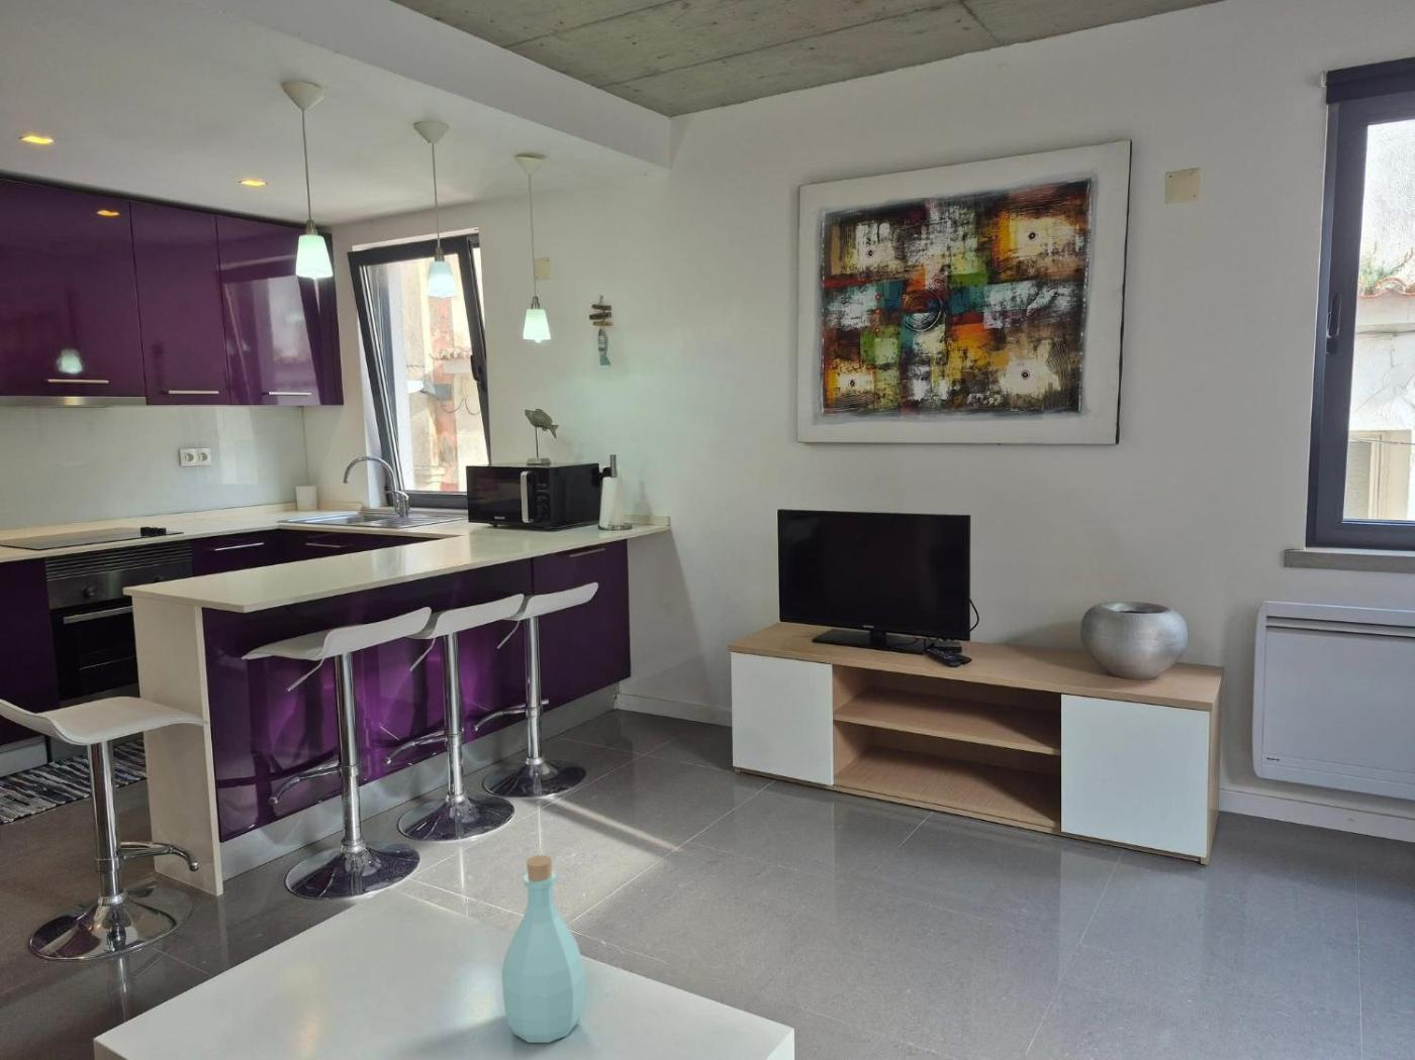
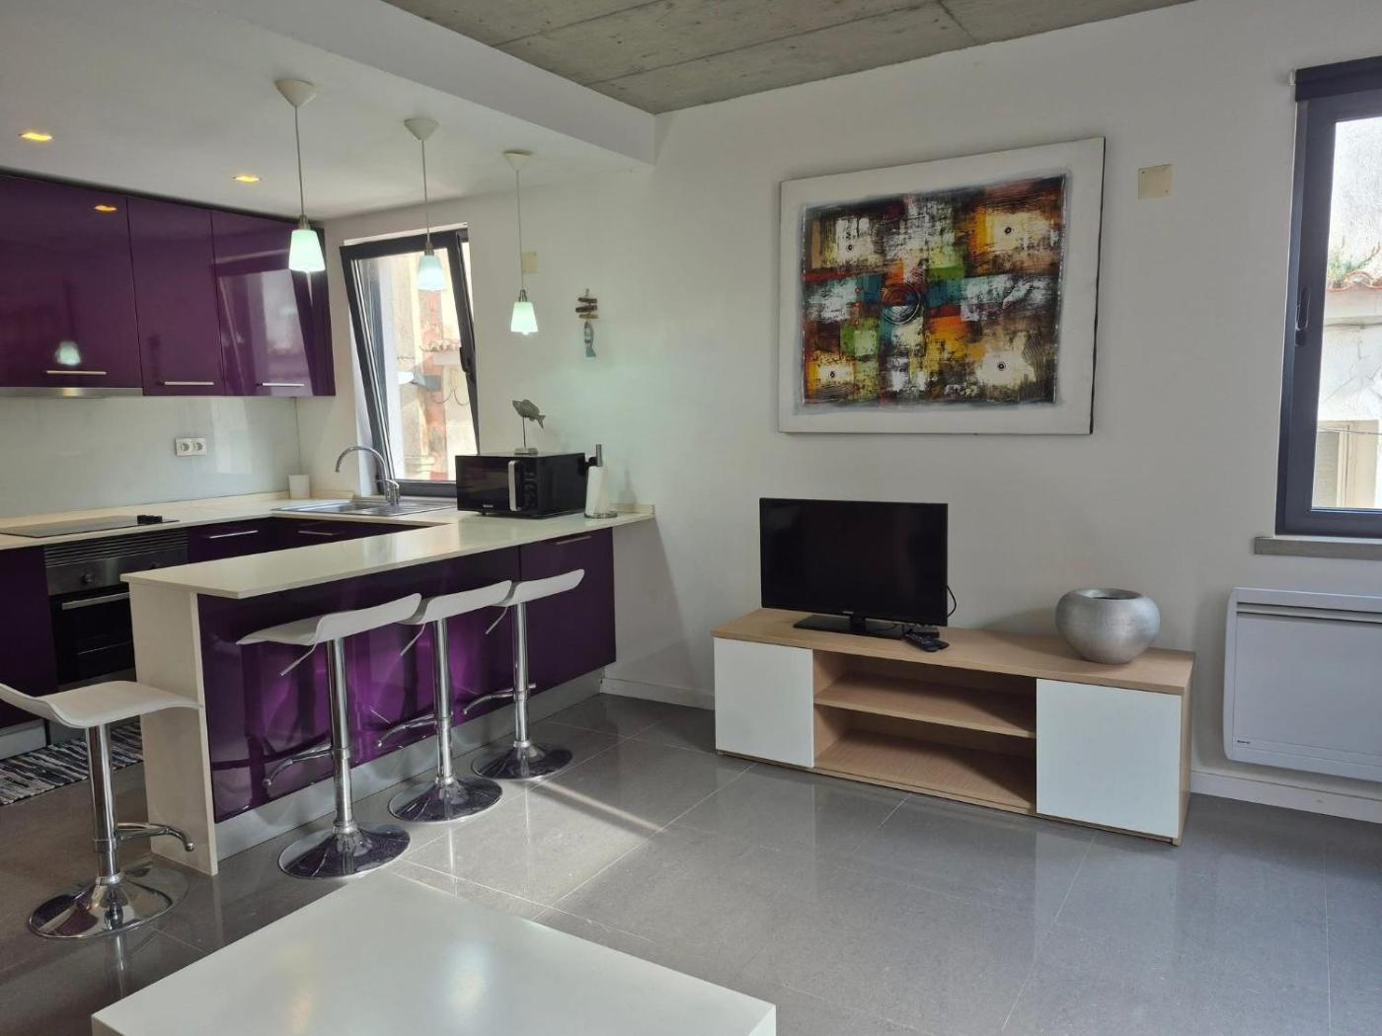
- bottle [500,854,586,1043]
